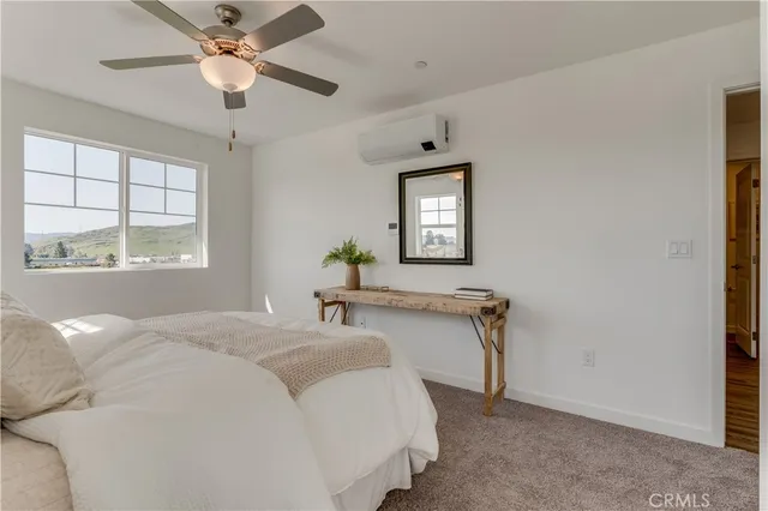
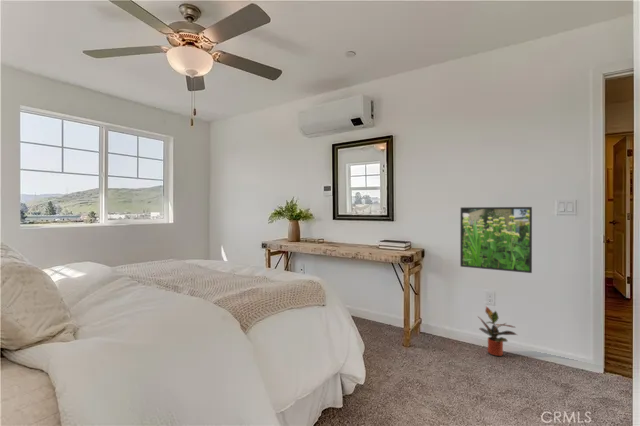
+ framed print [459,206,533,274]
+ potted plant [477,306,518,357]
